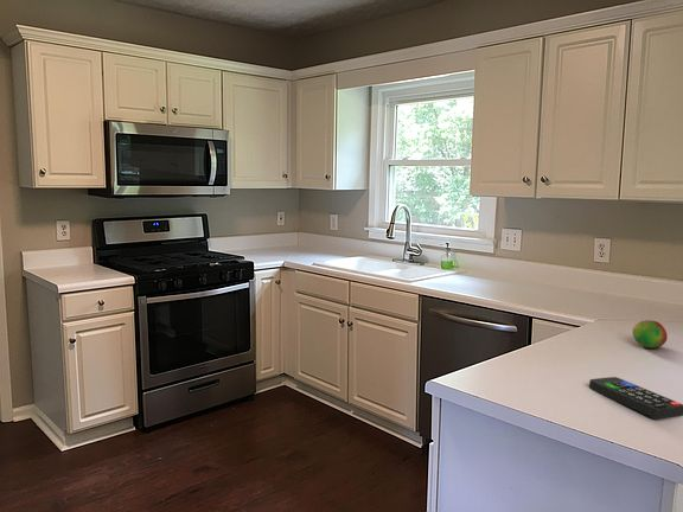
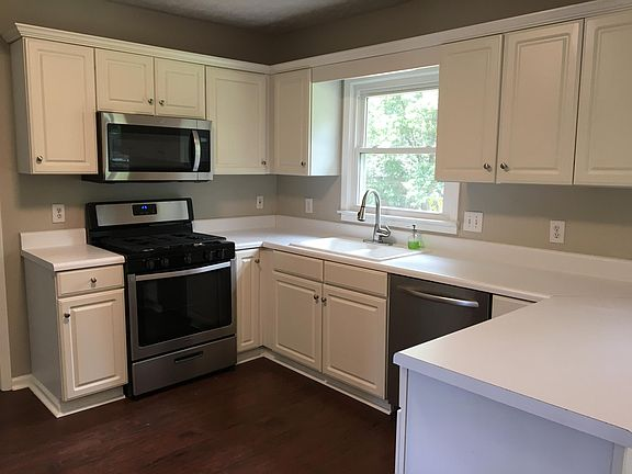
- fruit [631,319,669,350]
- remote control [588,376,683,421]
